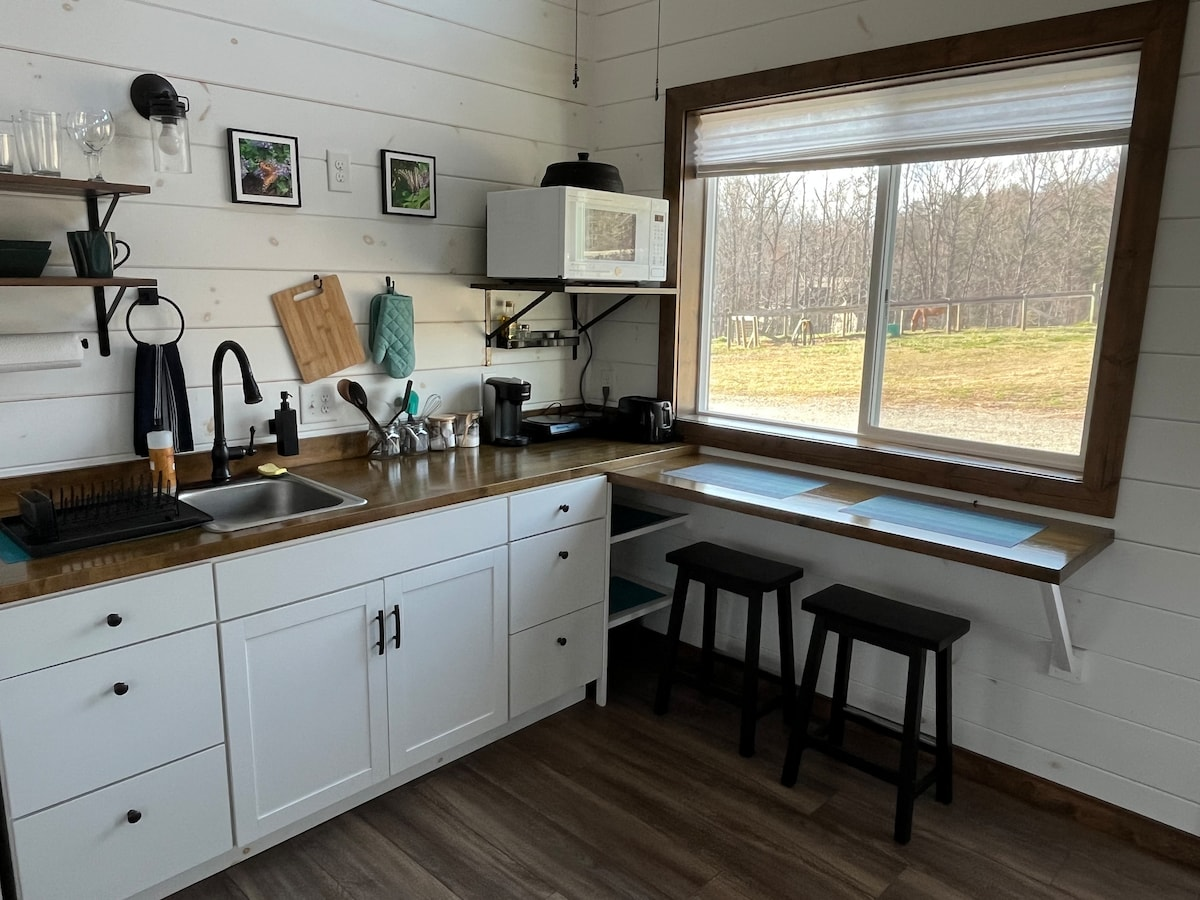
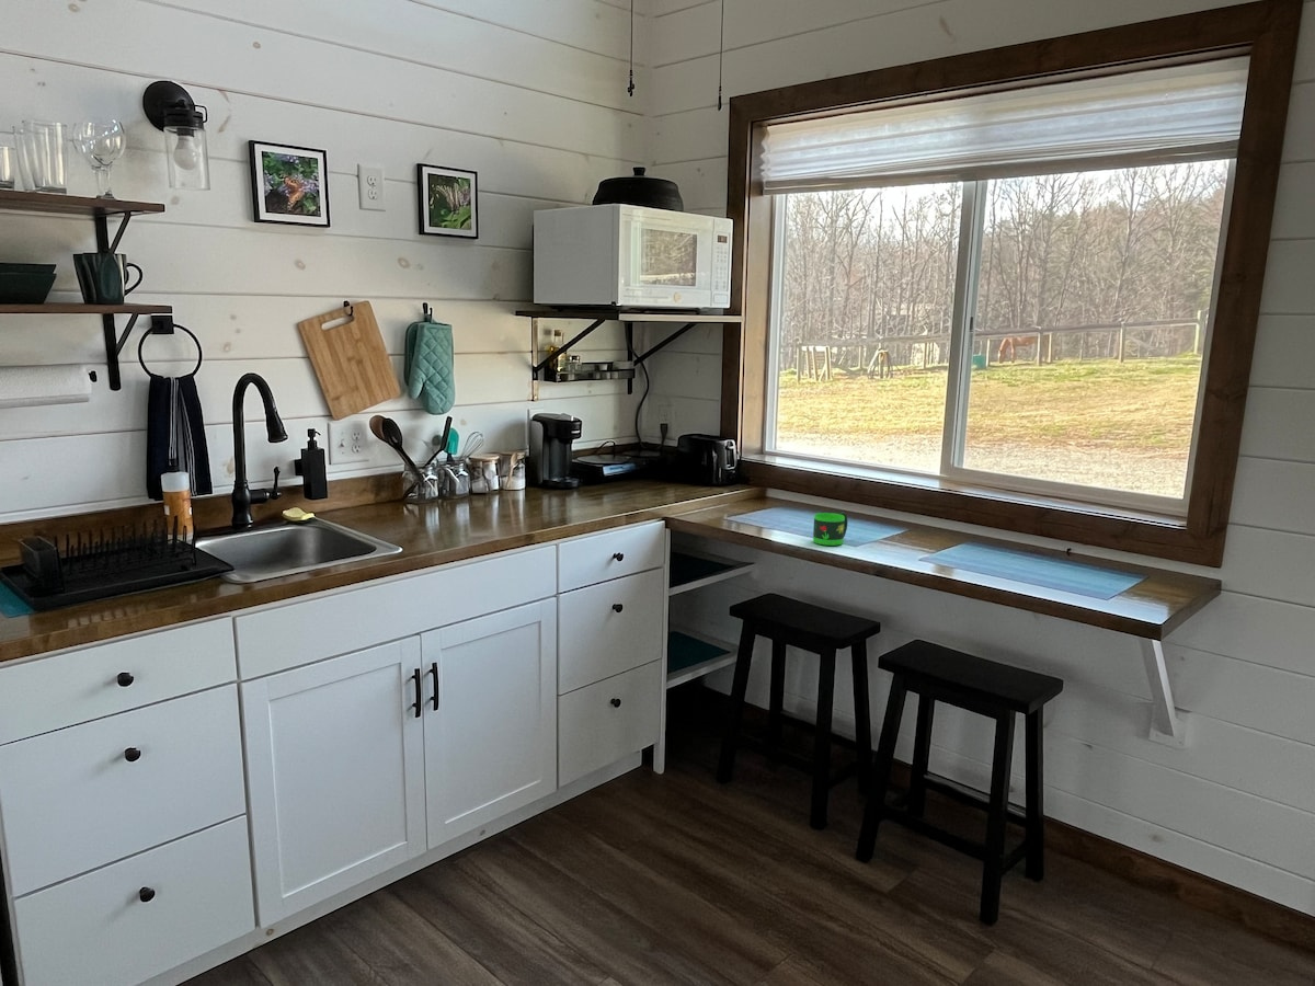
+ mug [812,511,848,547]
